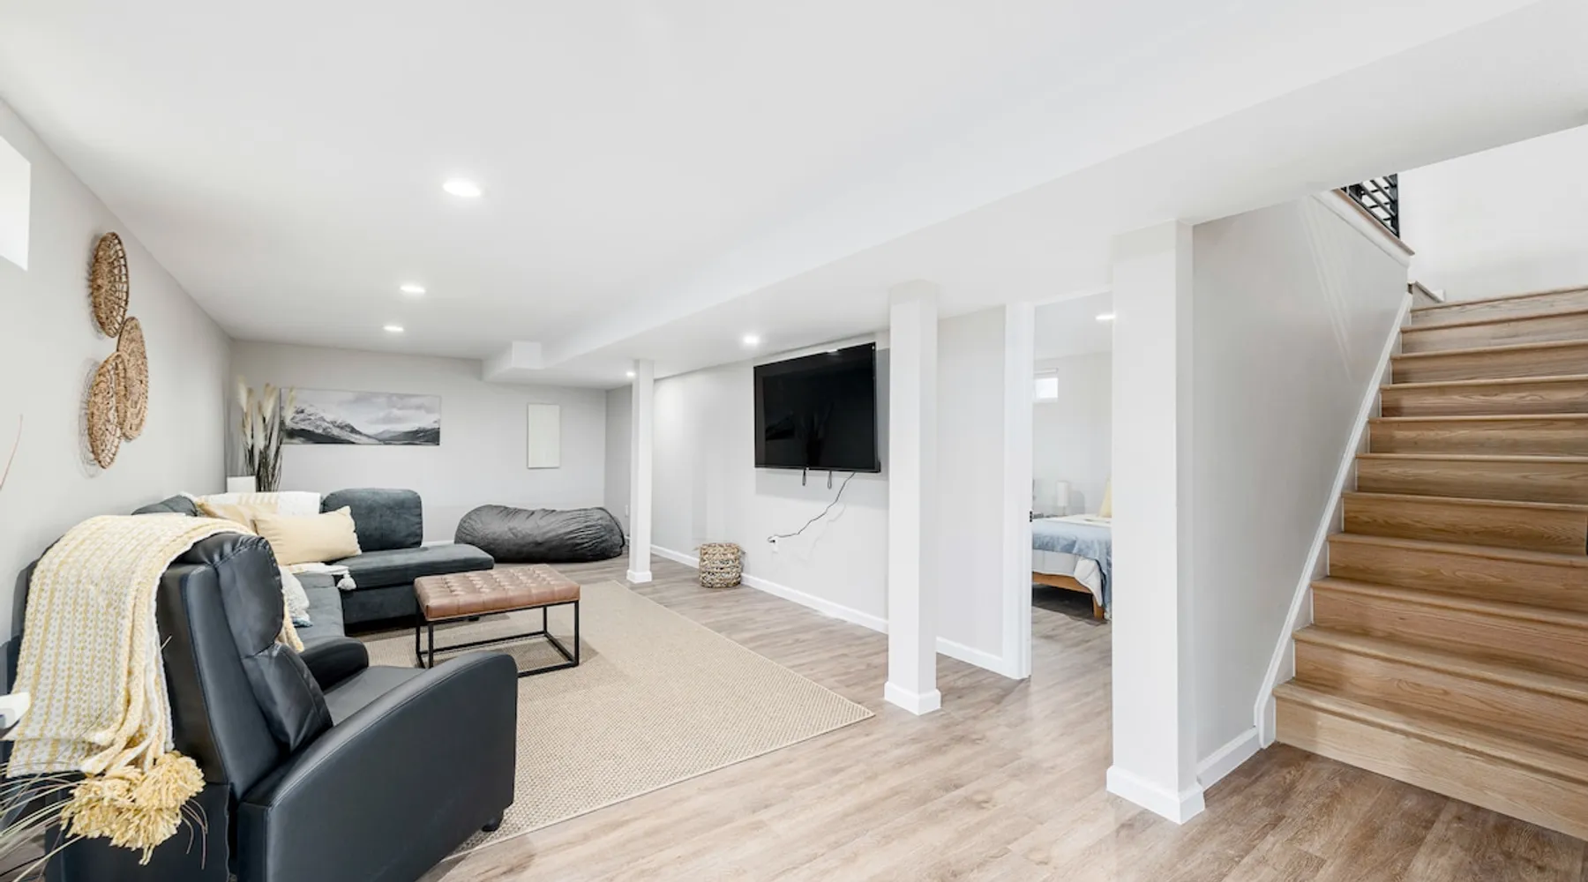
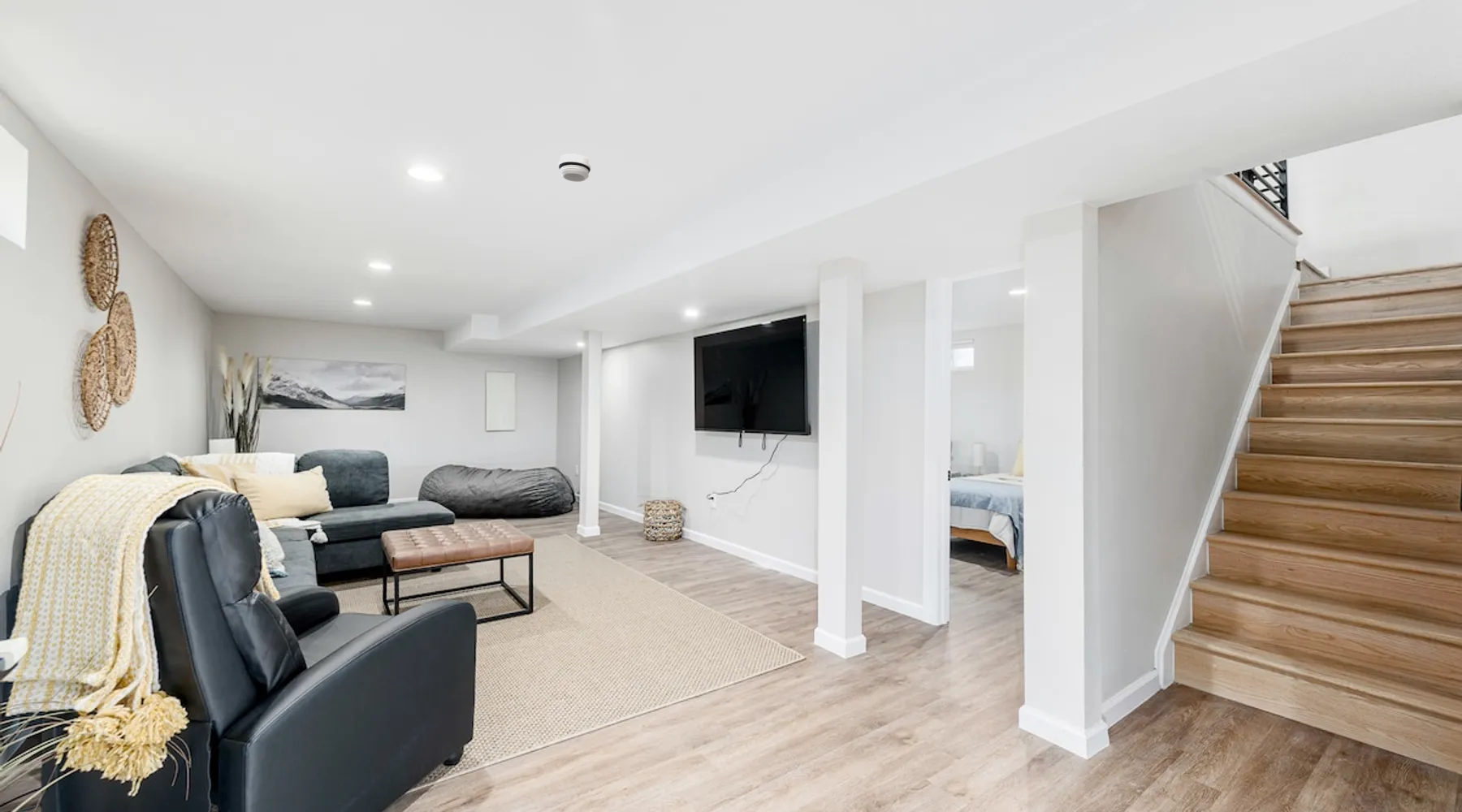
+ smoke detector [557,153,591,183]
